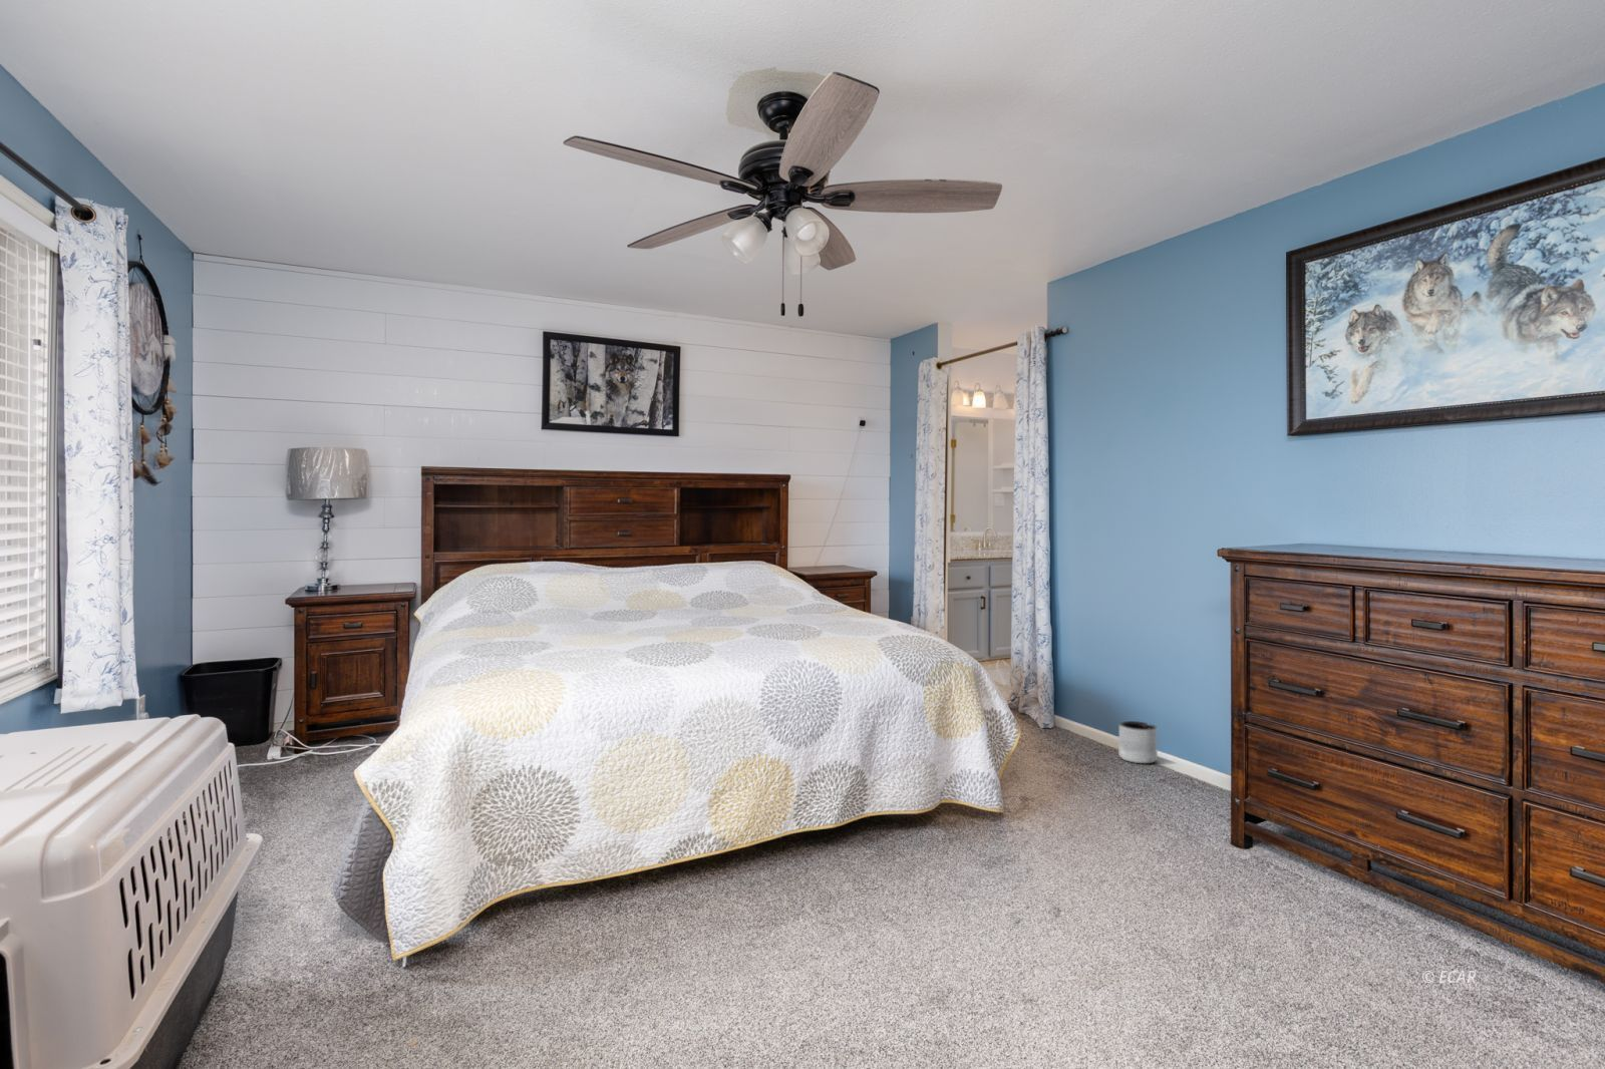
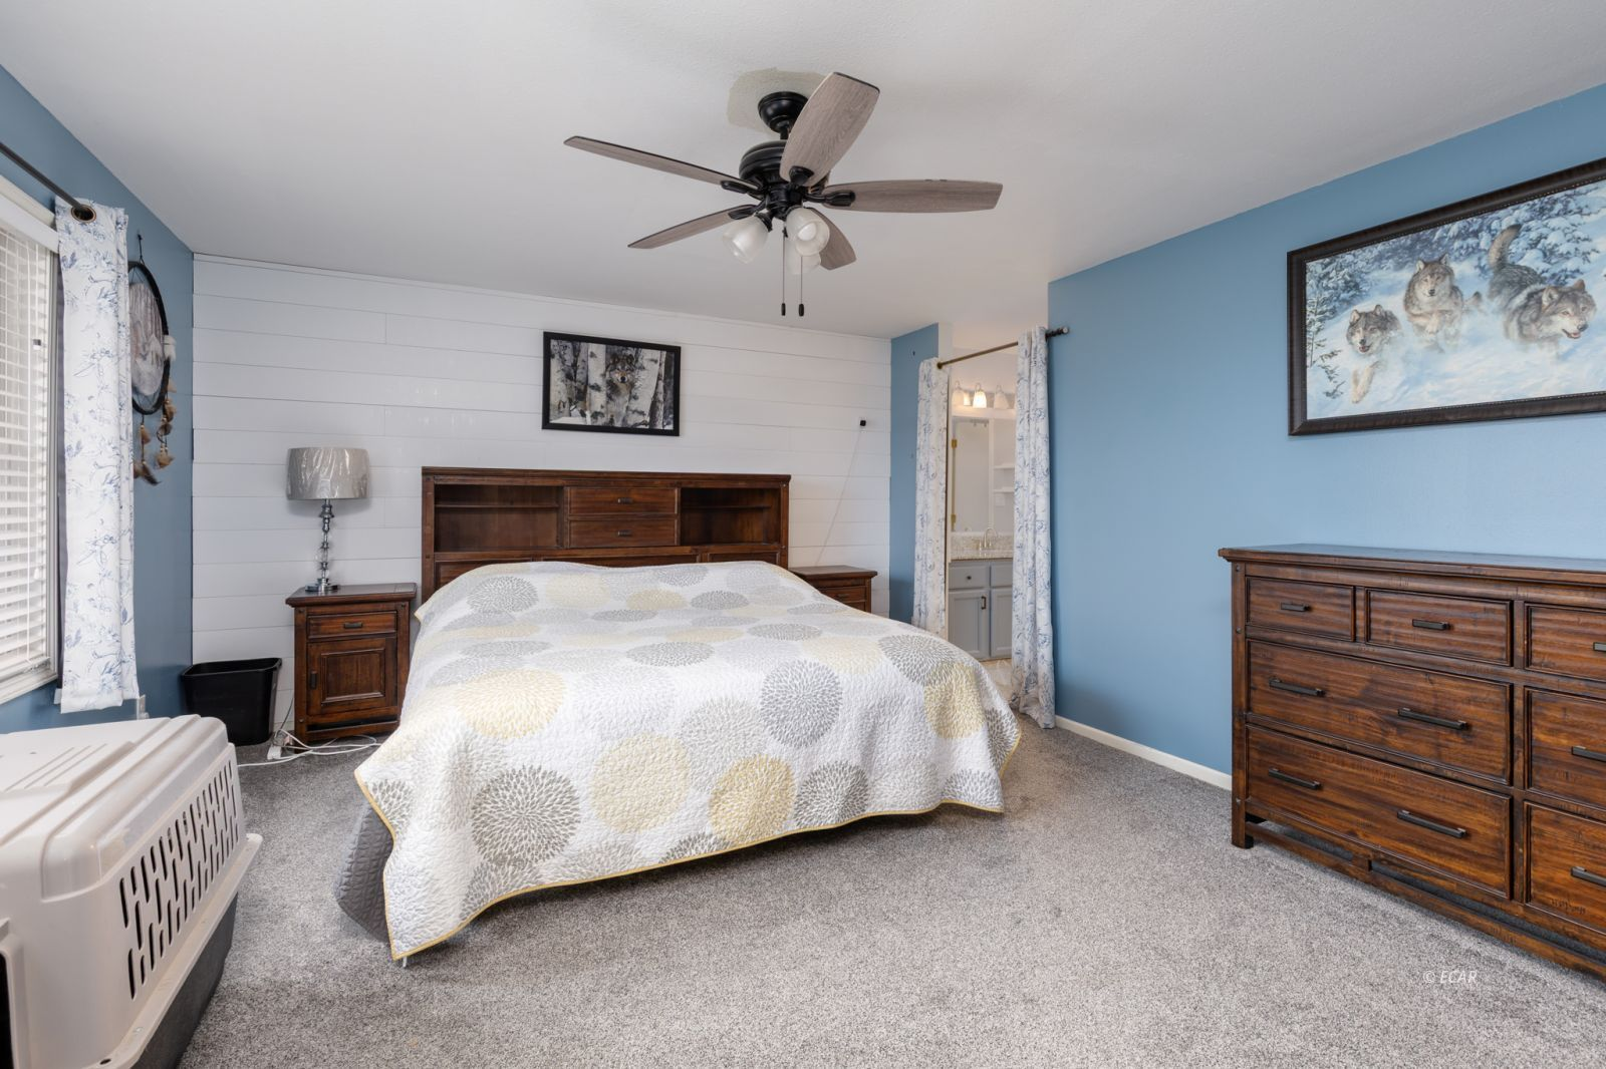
- planter [1117,719,1159,764]
